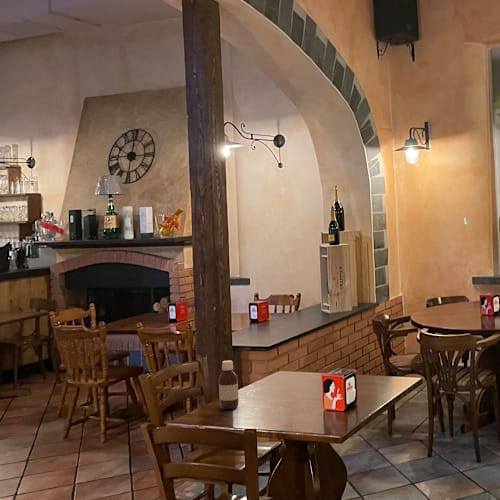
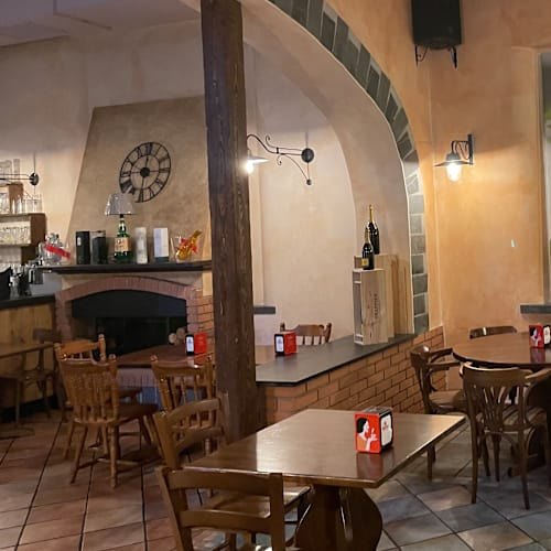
- bottle [218,360,240,410]
